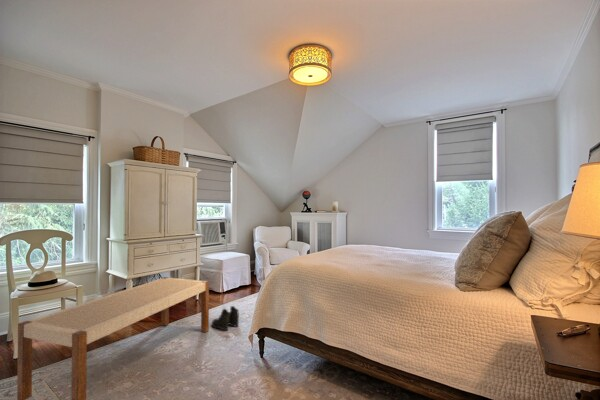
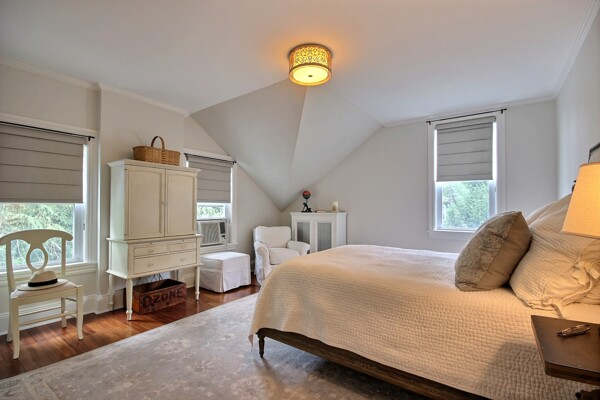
- bench [16,276,210,400]
- boots [211,305,240,331]
